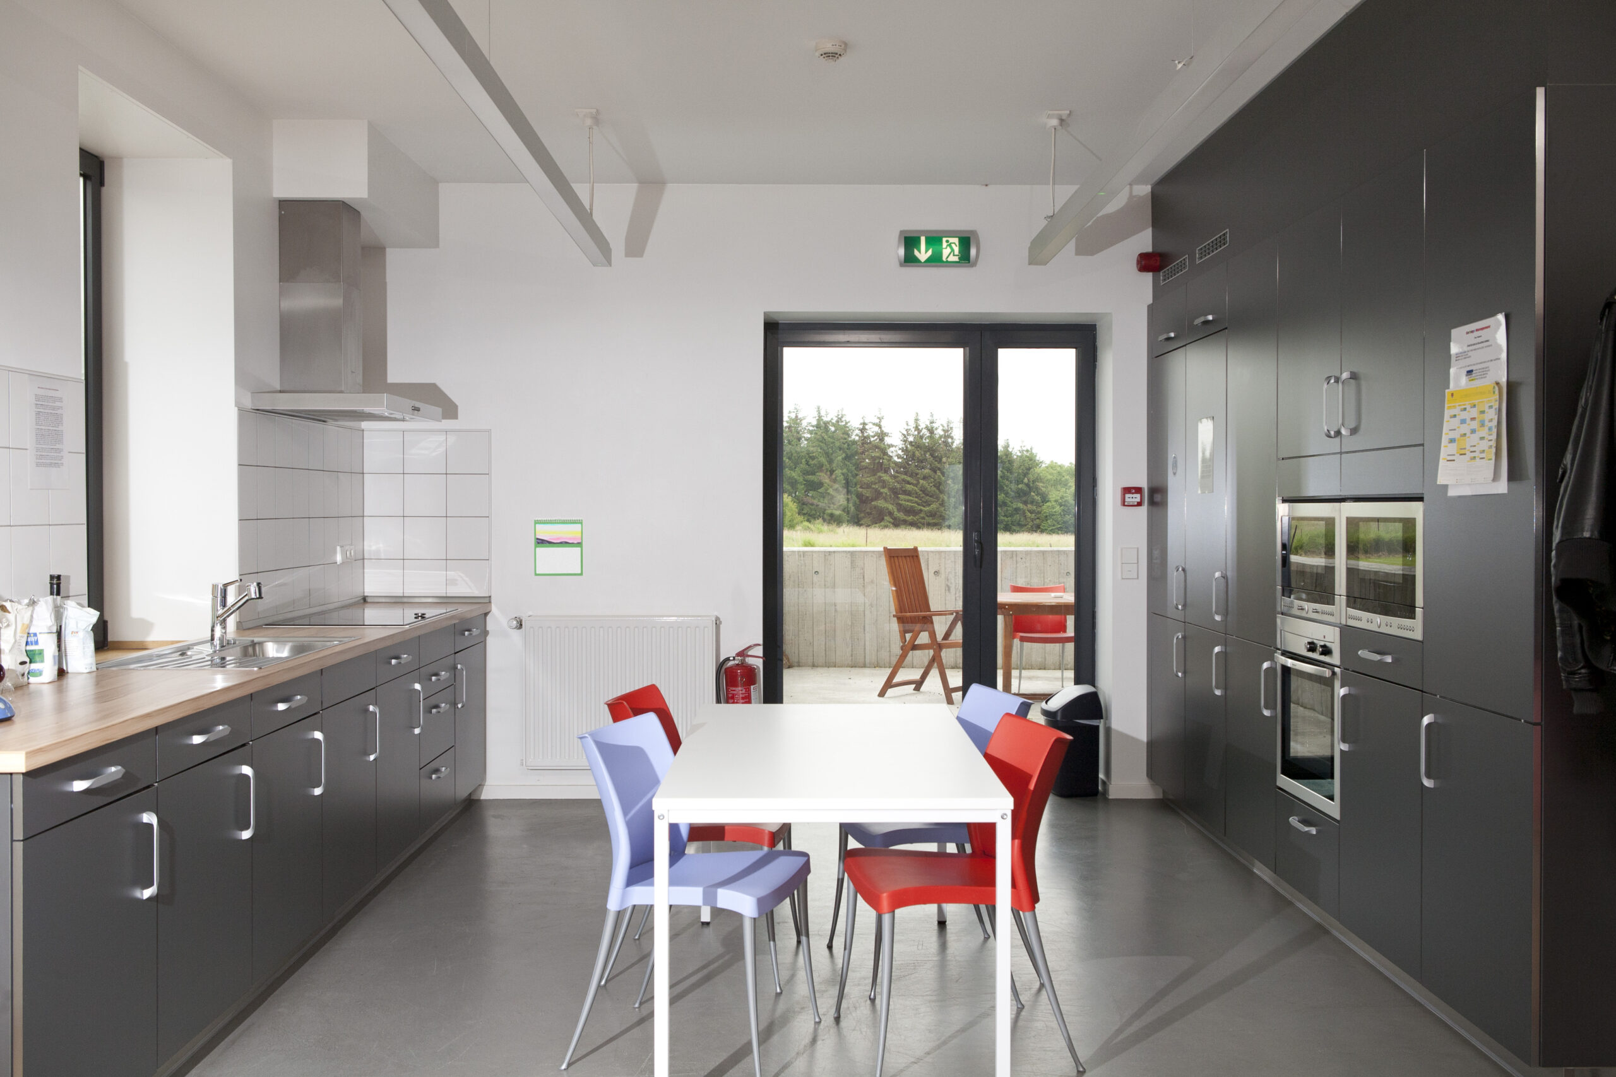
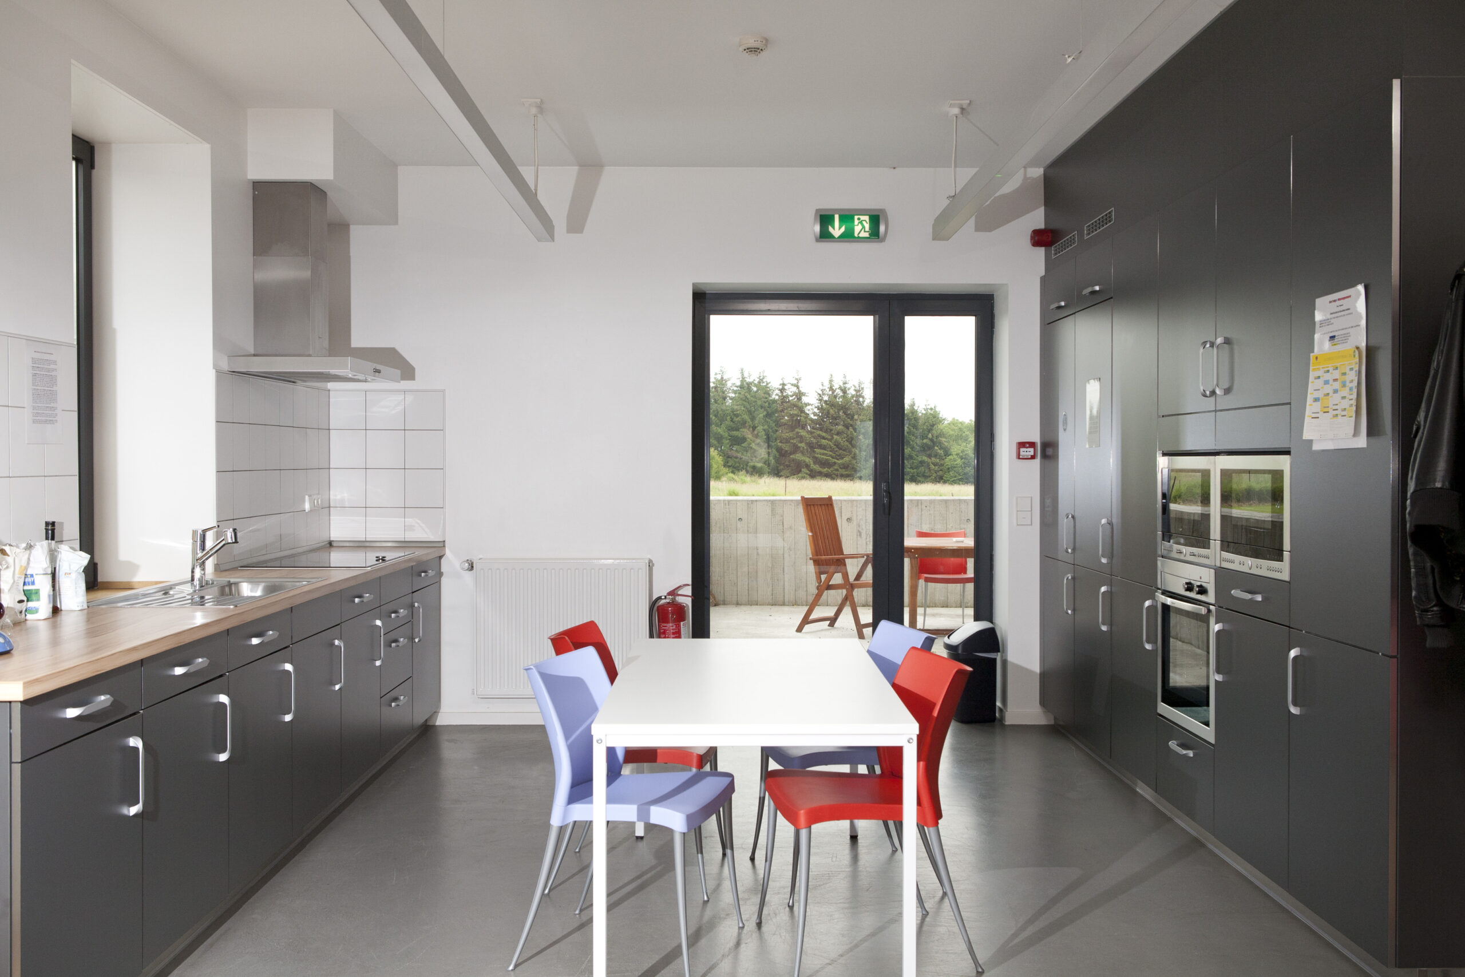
- calendar [534,516,584,577]
